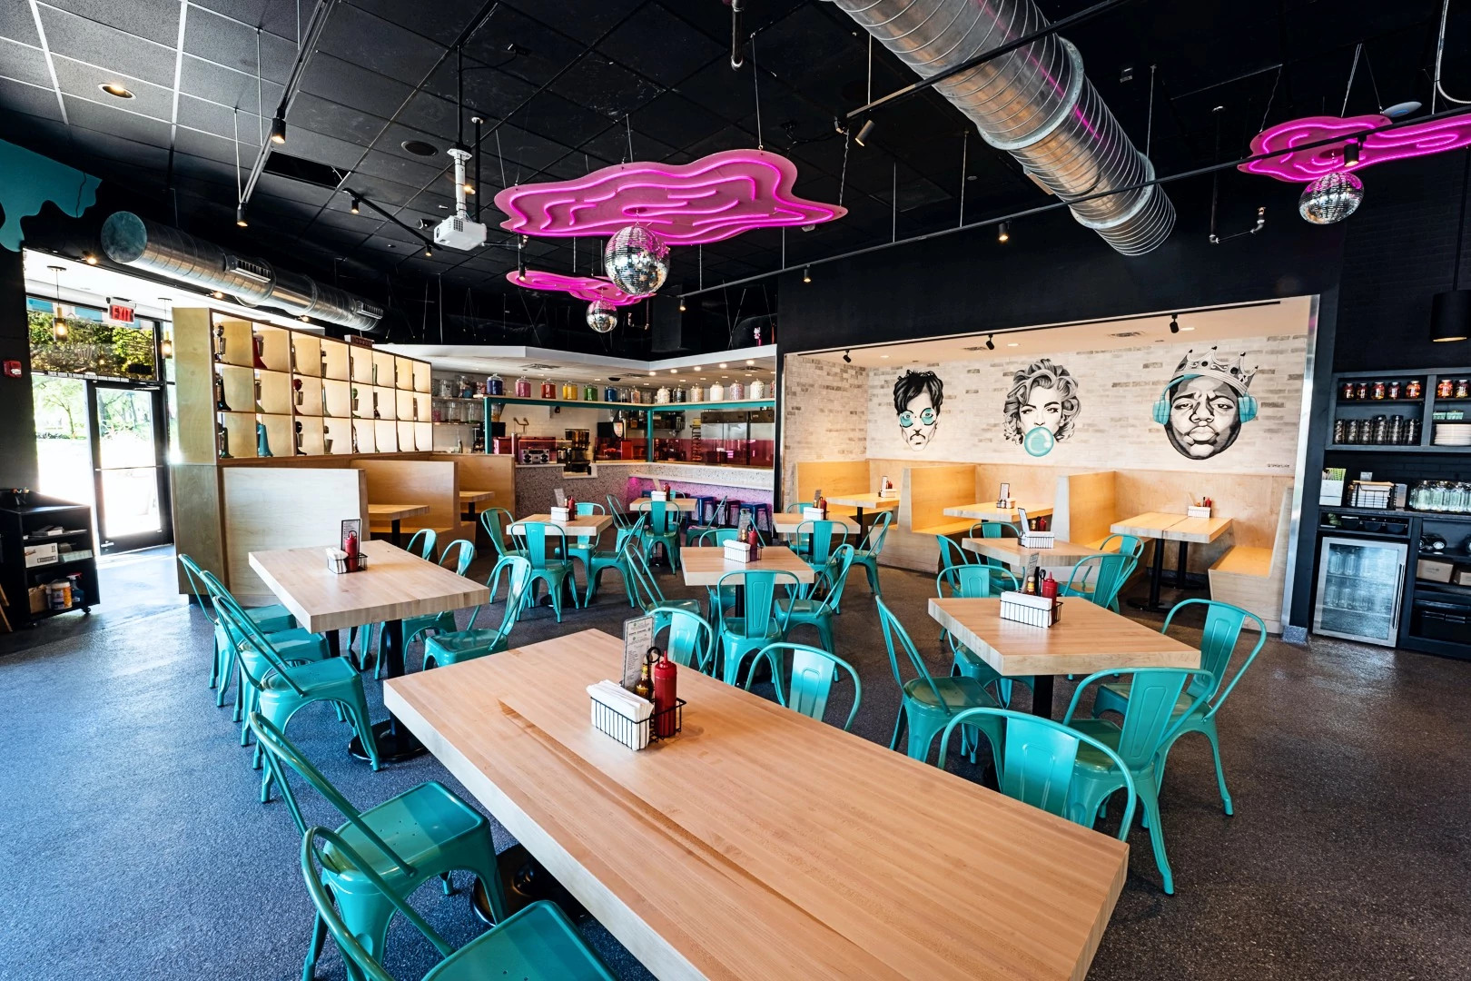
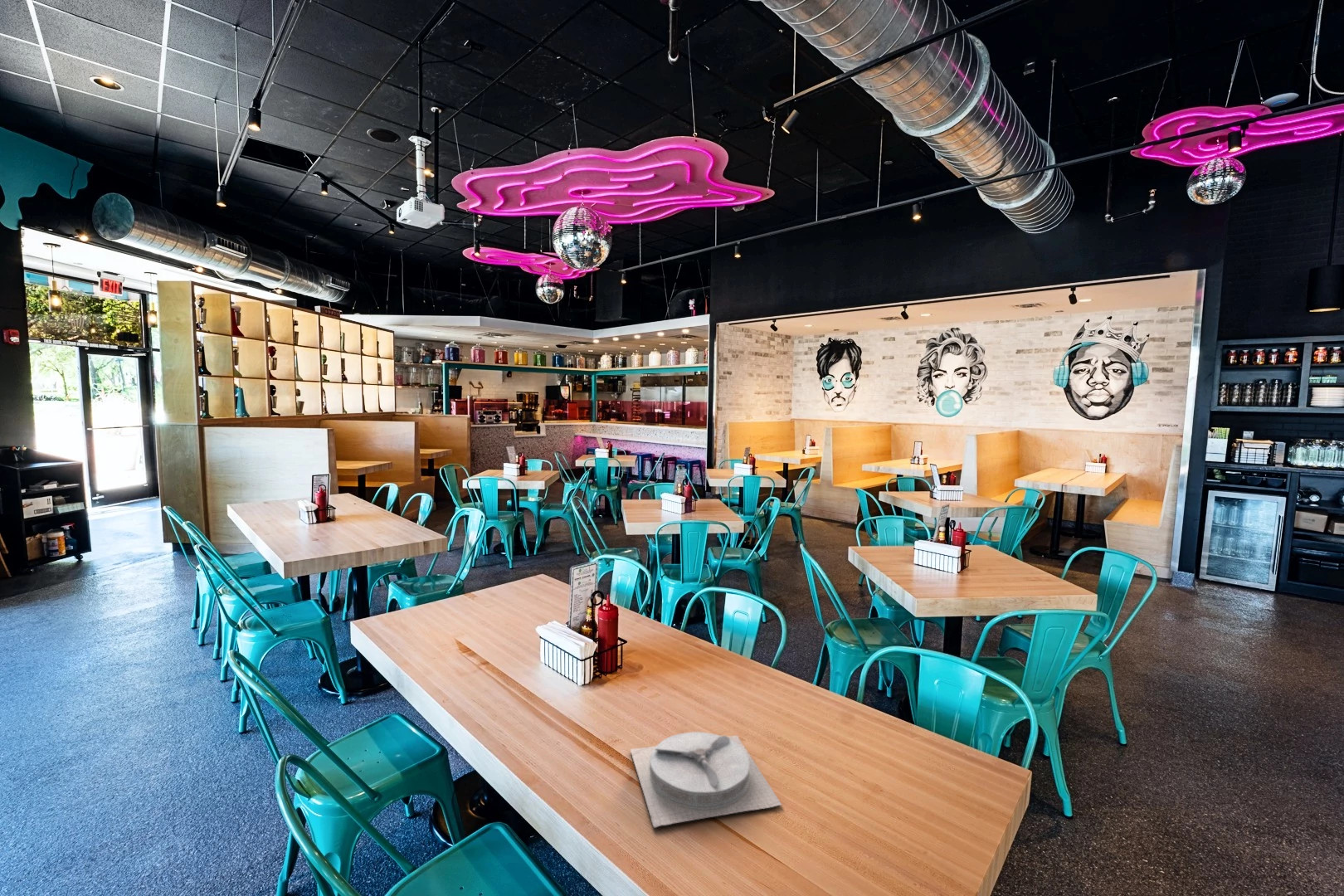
+ plate [630,731,782,828]
